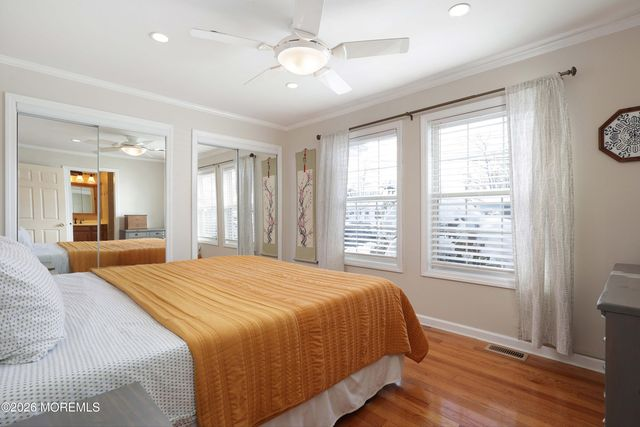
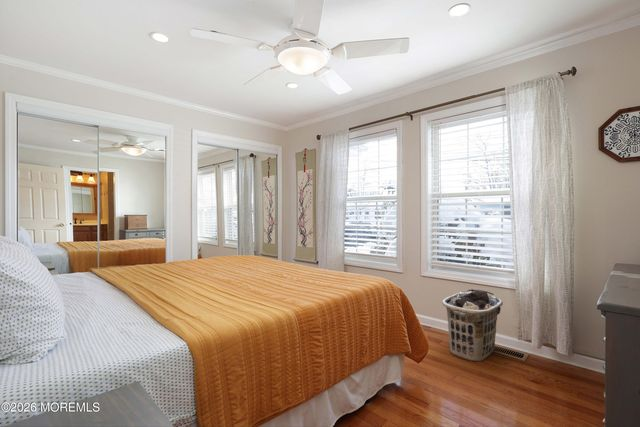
+ clothes hamper [441,288,503,362]
